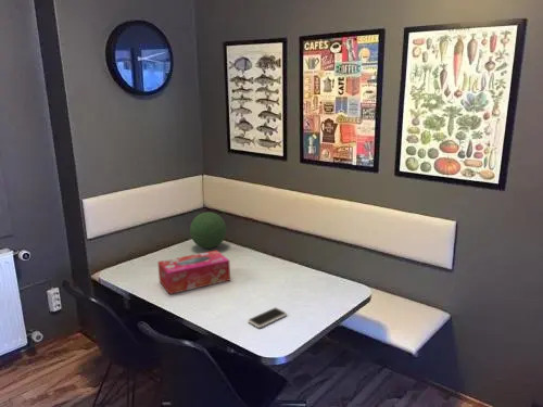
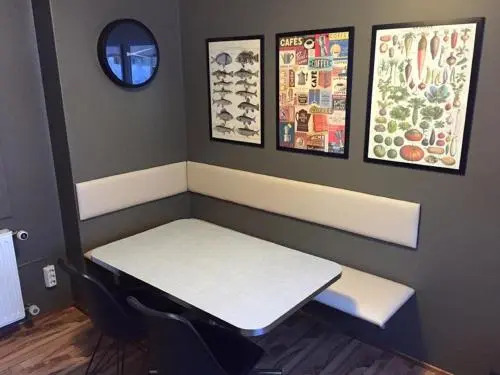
- smartphone [247,307,288,329]
- tissue box [156,250,231,295]
- decorative orb [189,211,227,250]
